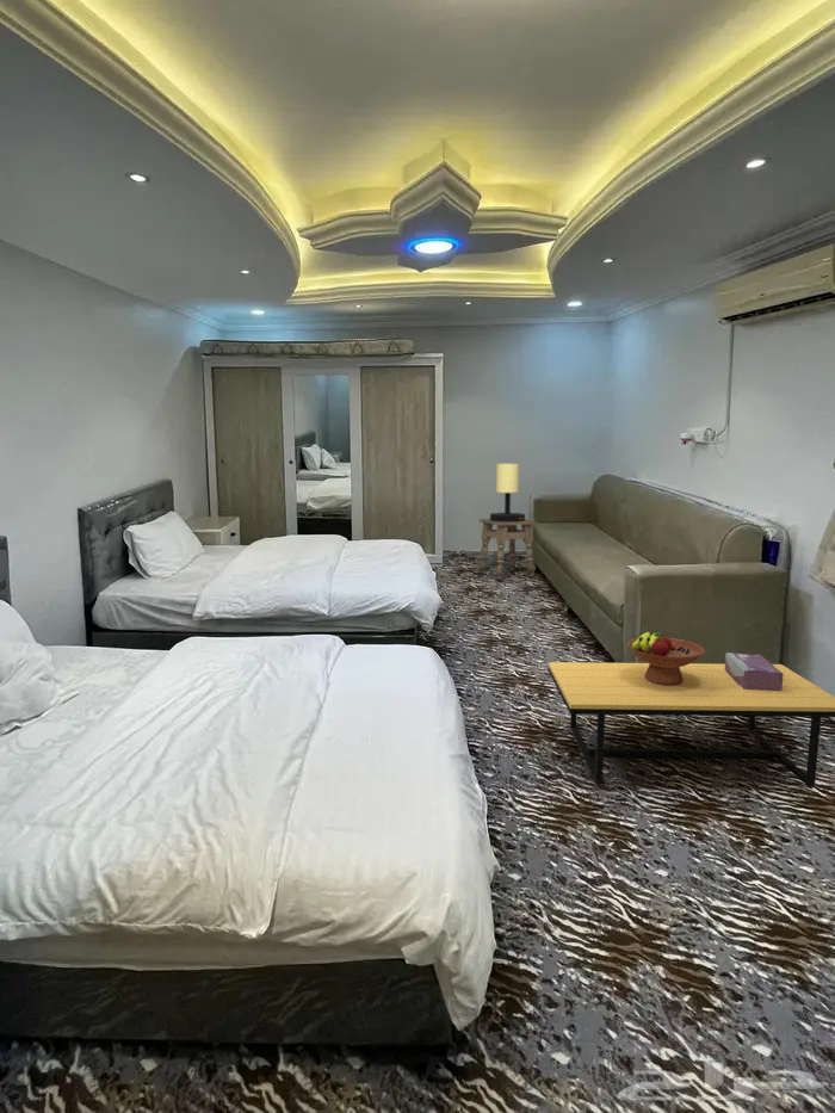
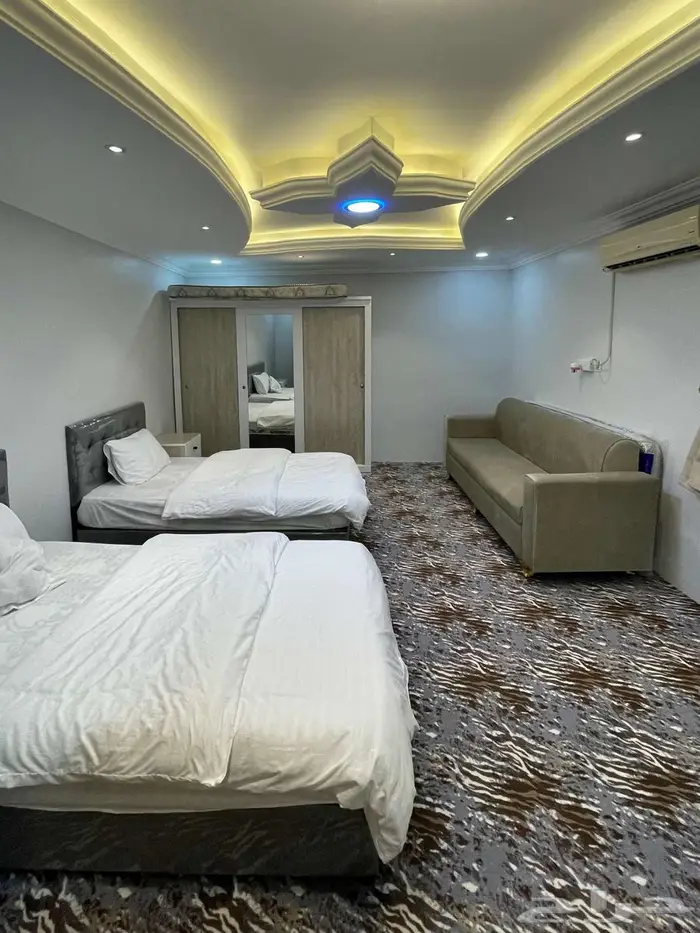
- tissue box [724,651,783,691]
- coffee table [548,661,835,789]
- table lamp [489,463,526,523]
- side table [477,518,538,581]
- fruit bowl [626,631,706,685]
